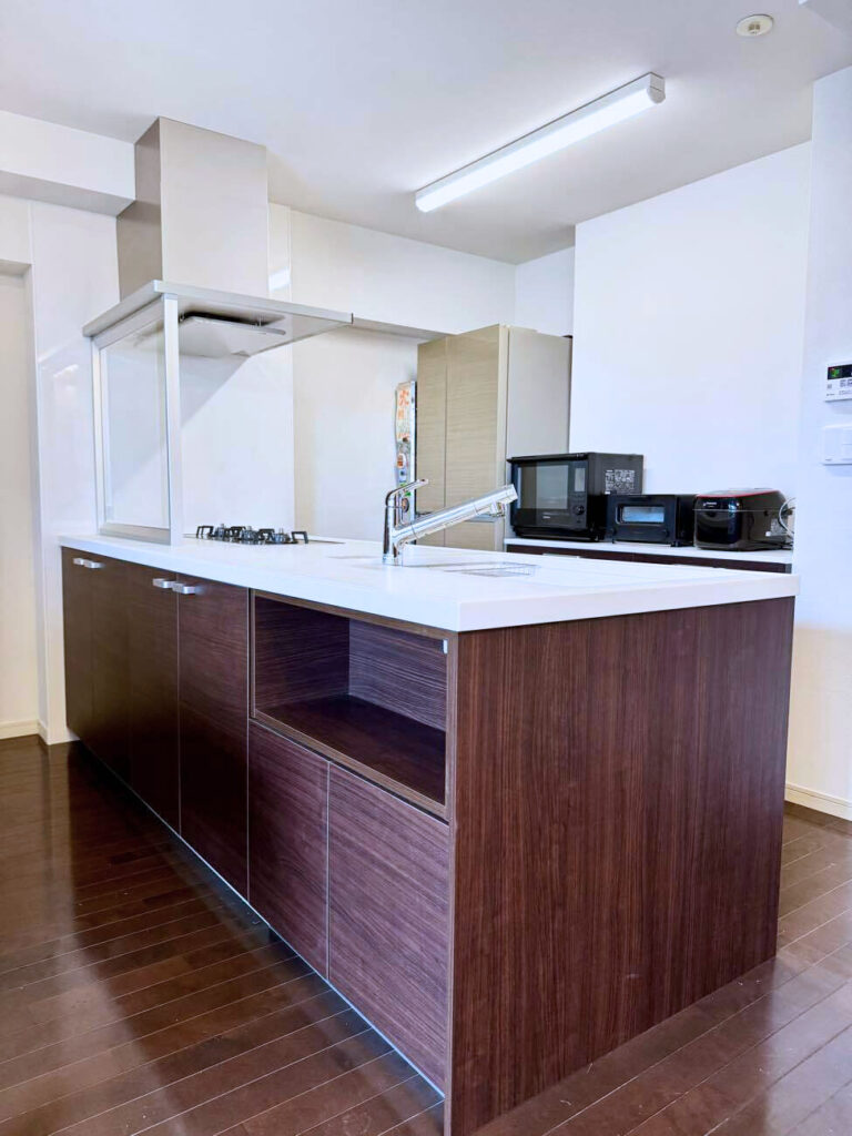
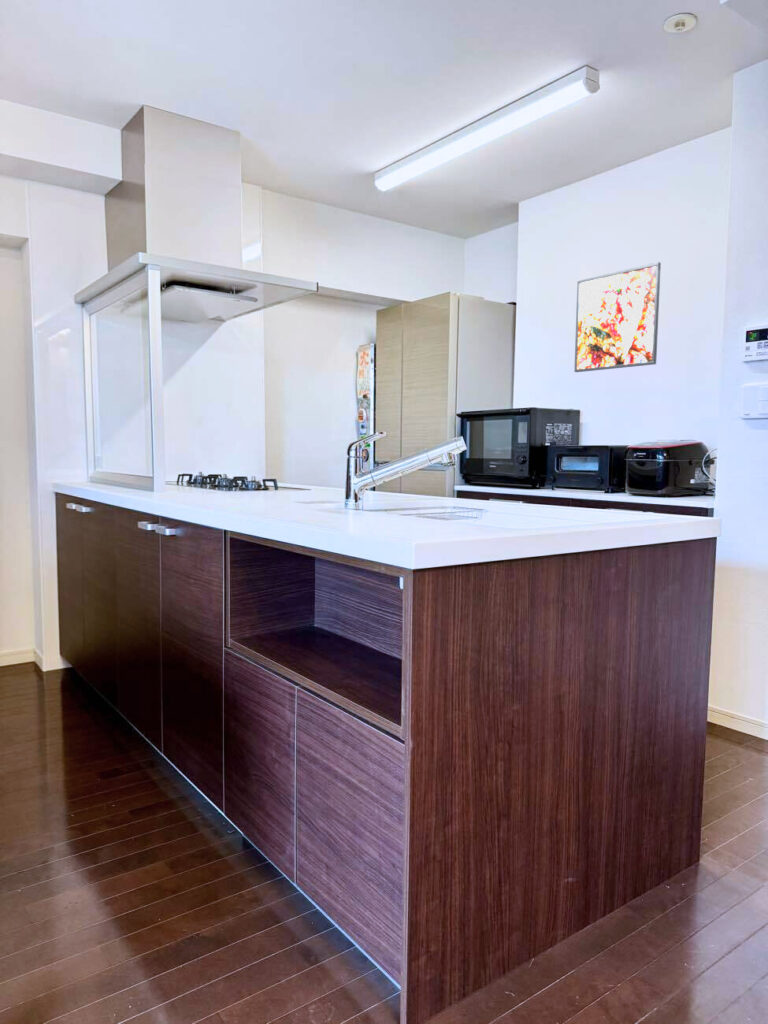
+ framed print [573,261,662,373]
